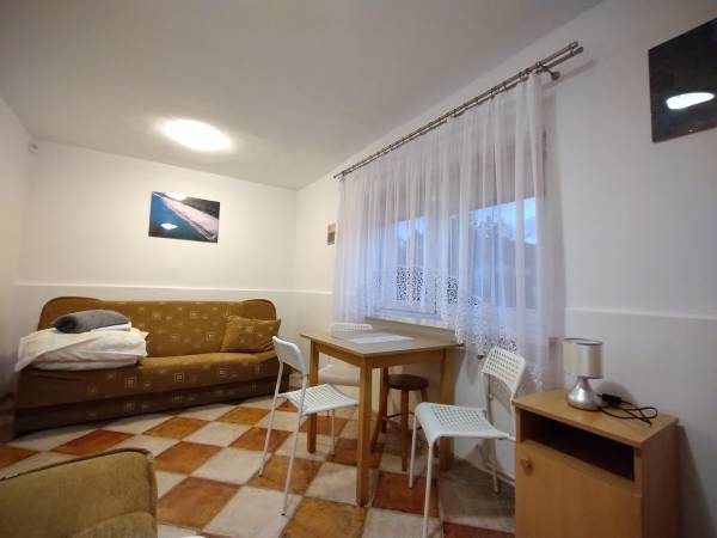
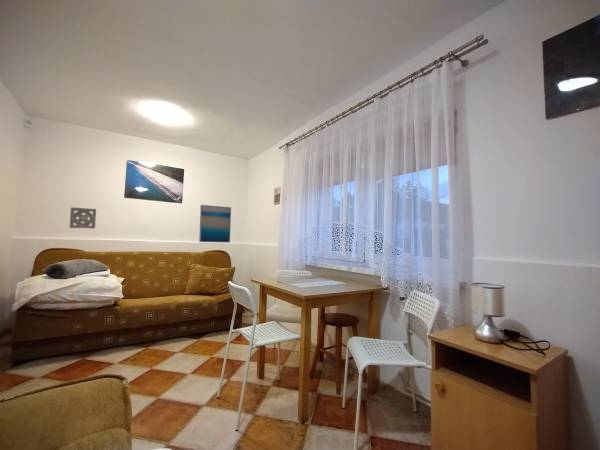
+ wall ornament [69,206,97,229]
+ wall art [198,204,232,243]
